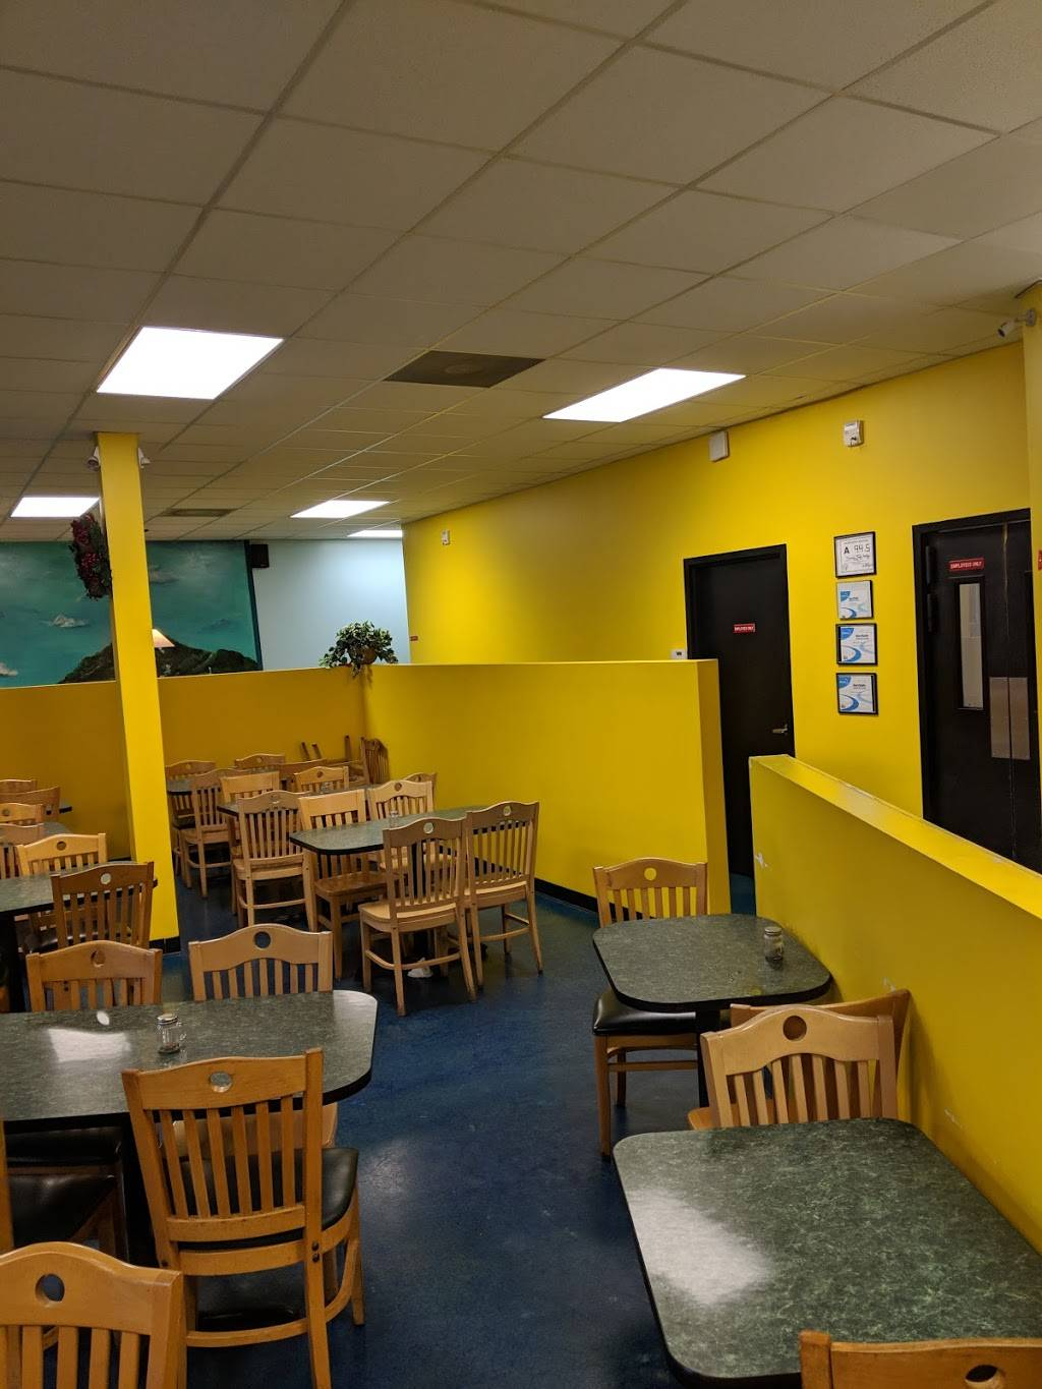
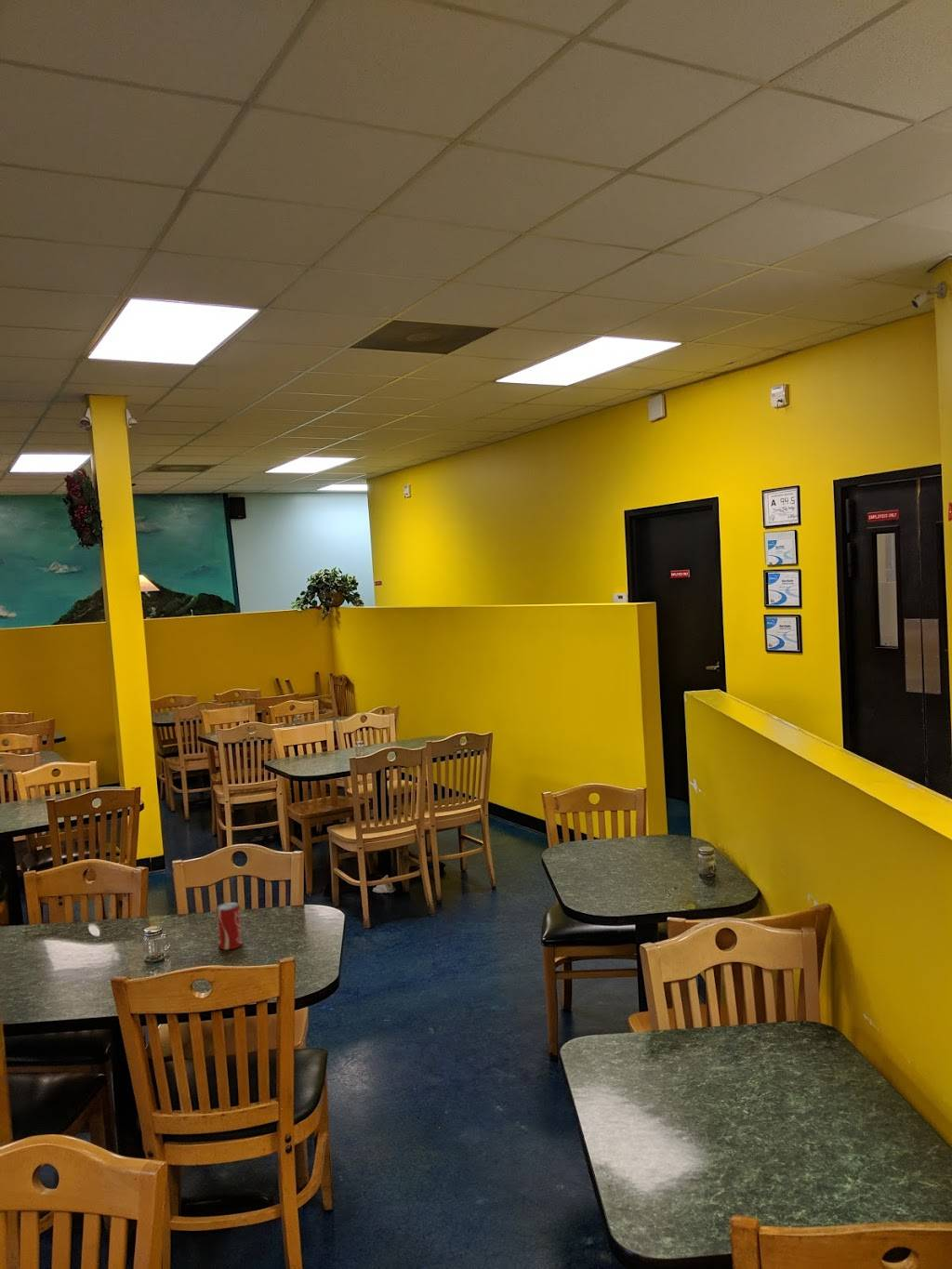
+ beverage can [215,901,244,950]
